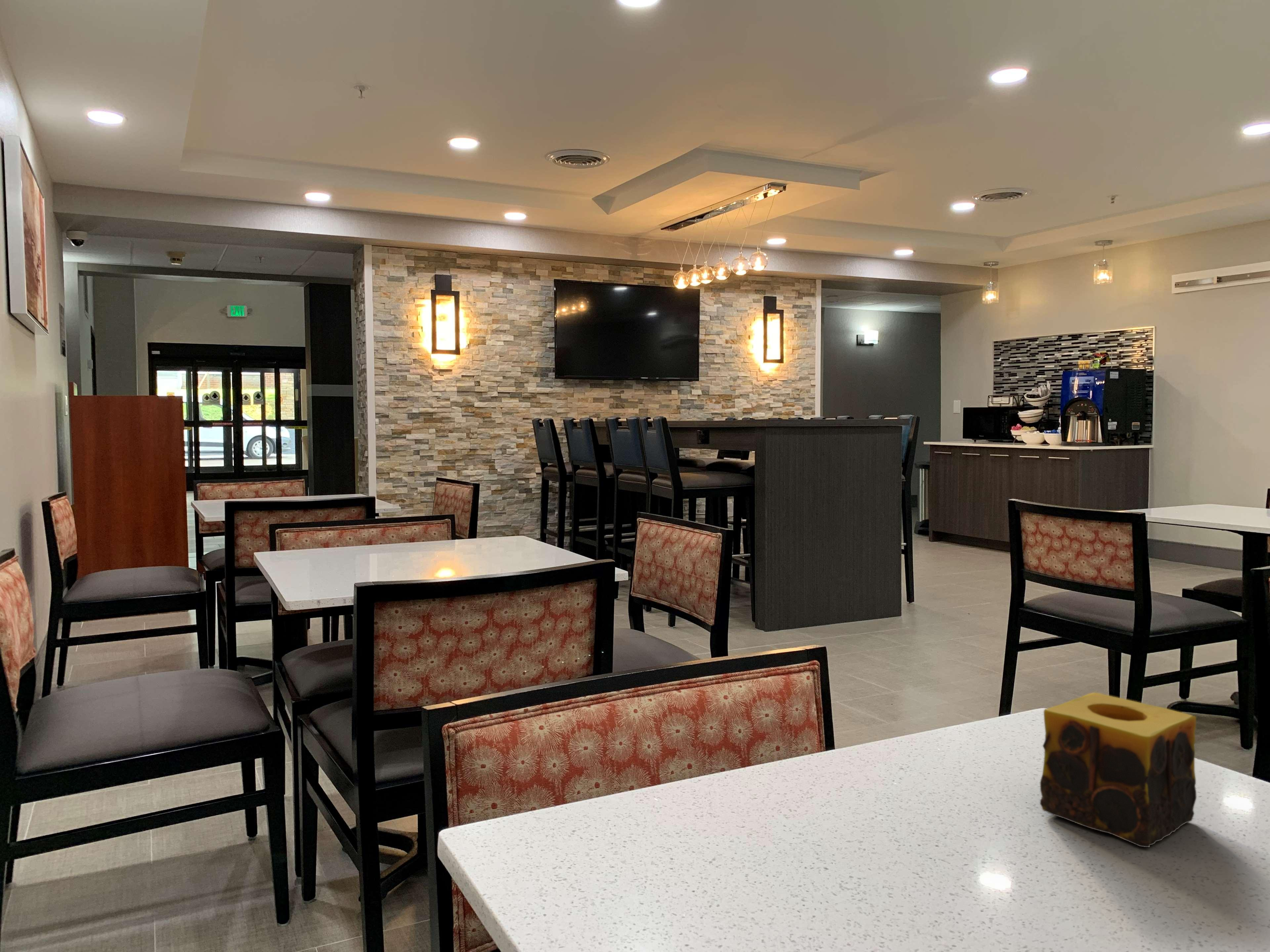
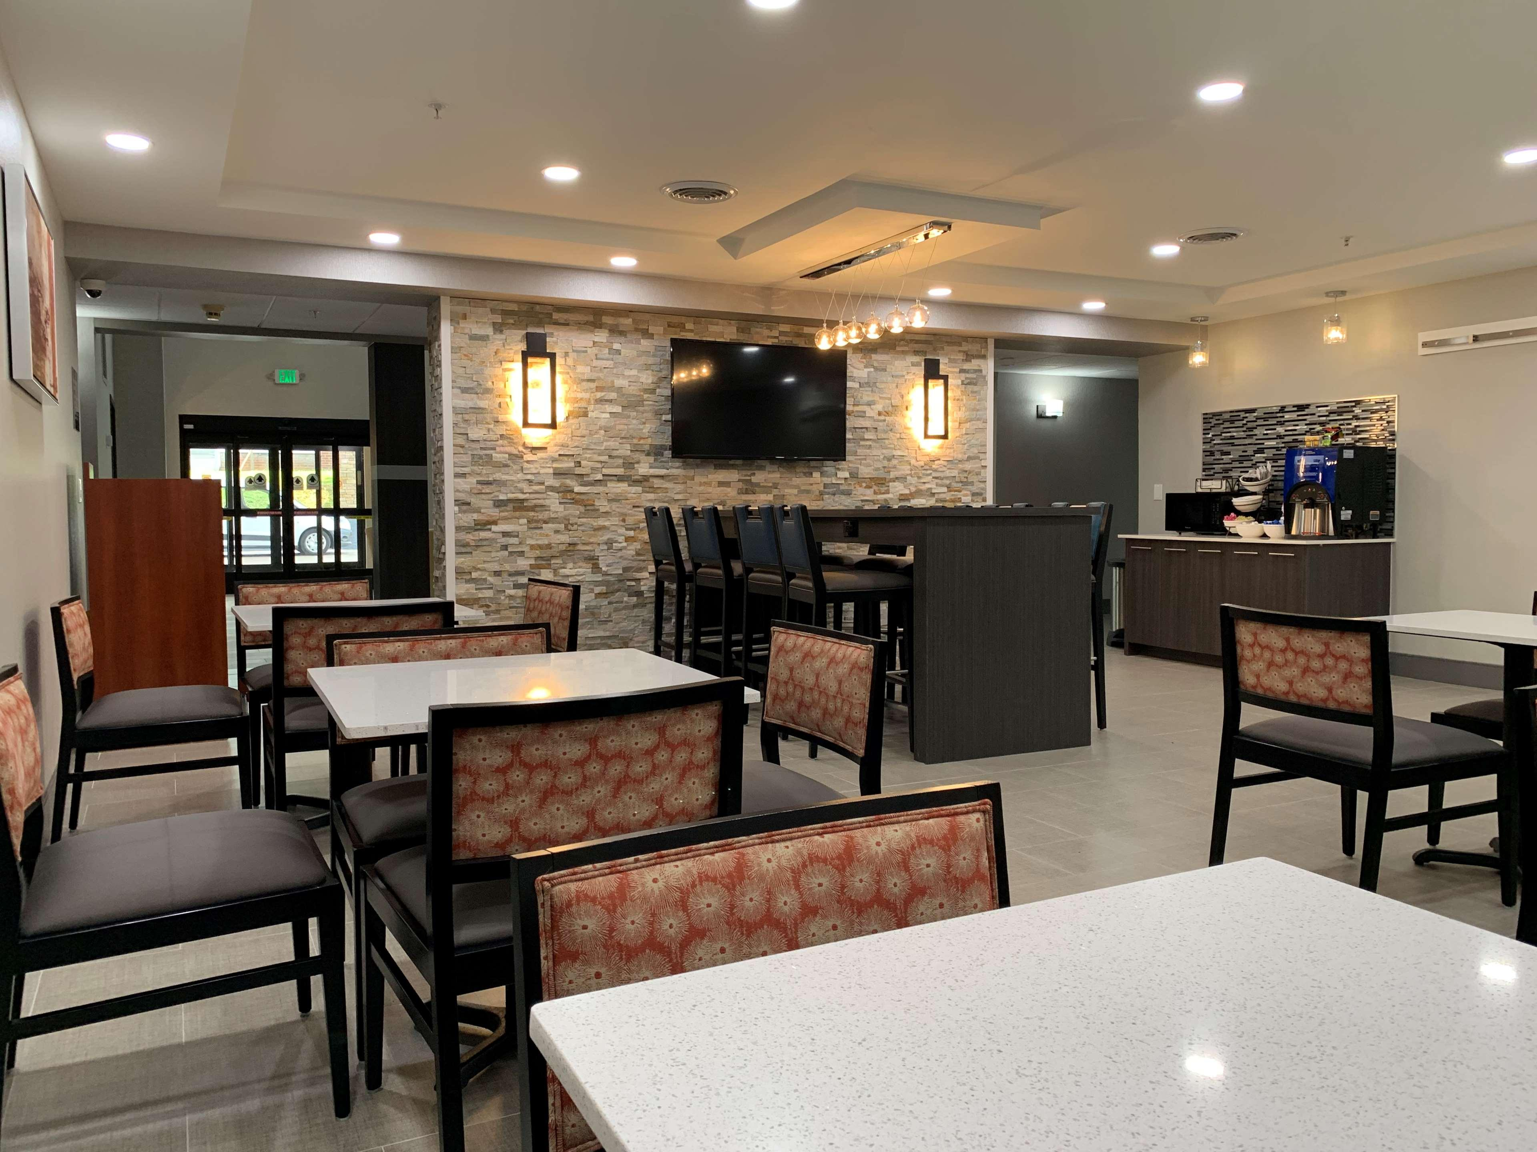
- candle [1039,692,1197,848]
